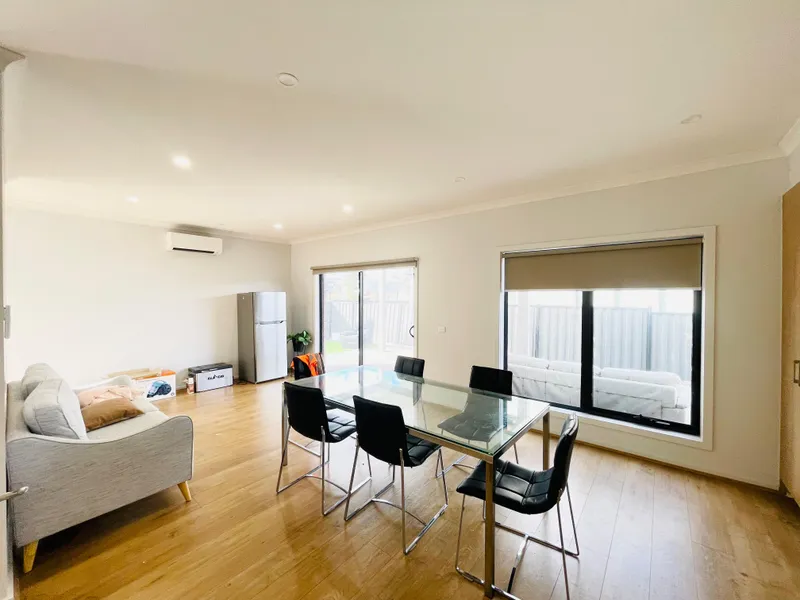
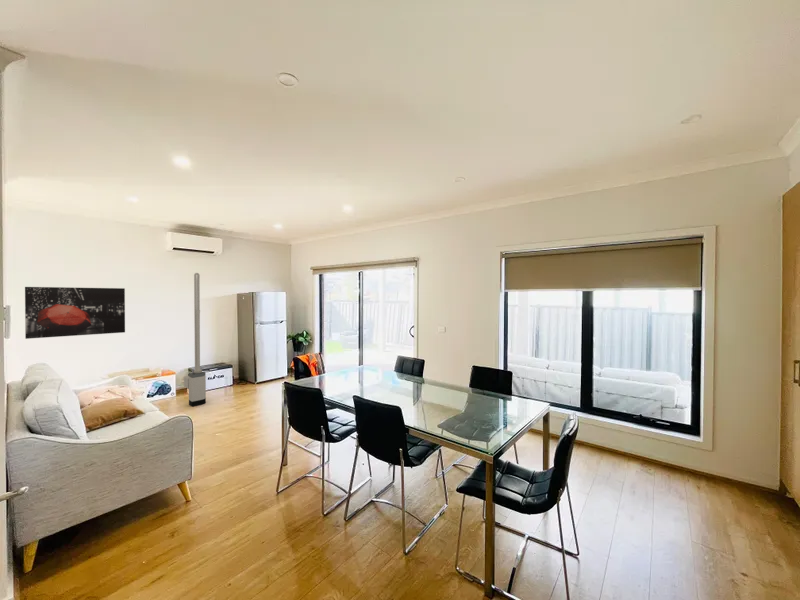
+ wall art [24,286,126,340]
+ antenna [183,272,207,407]
